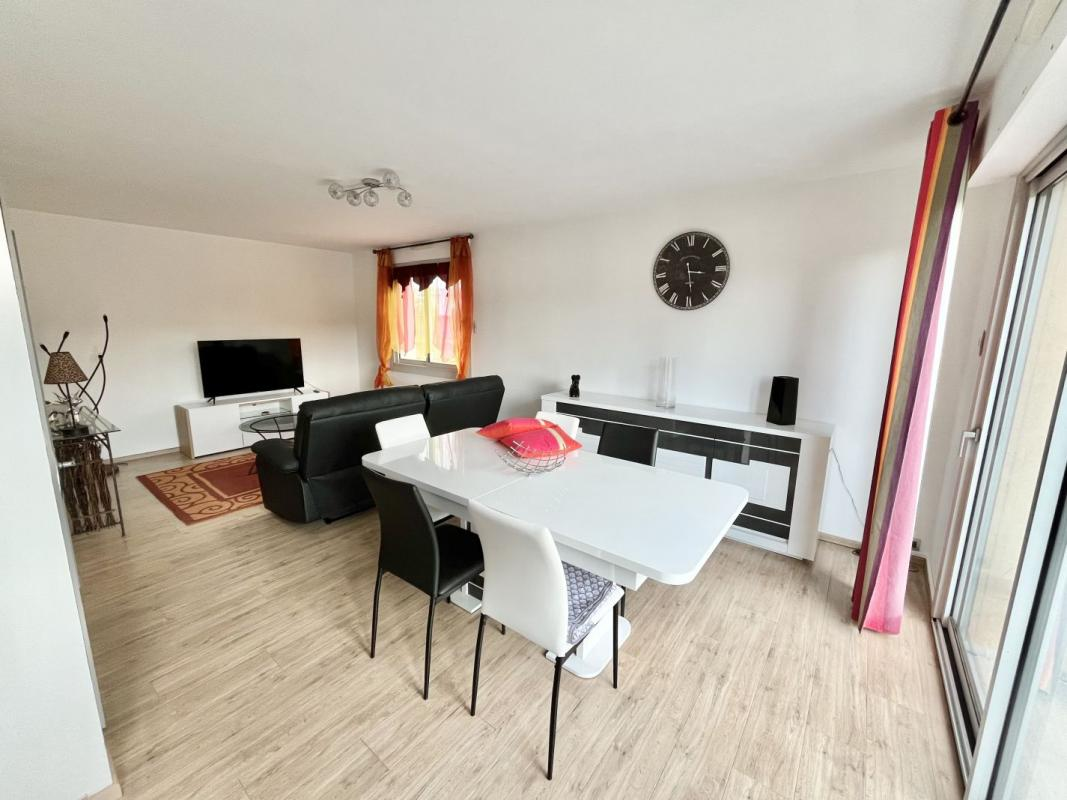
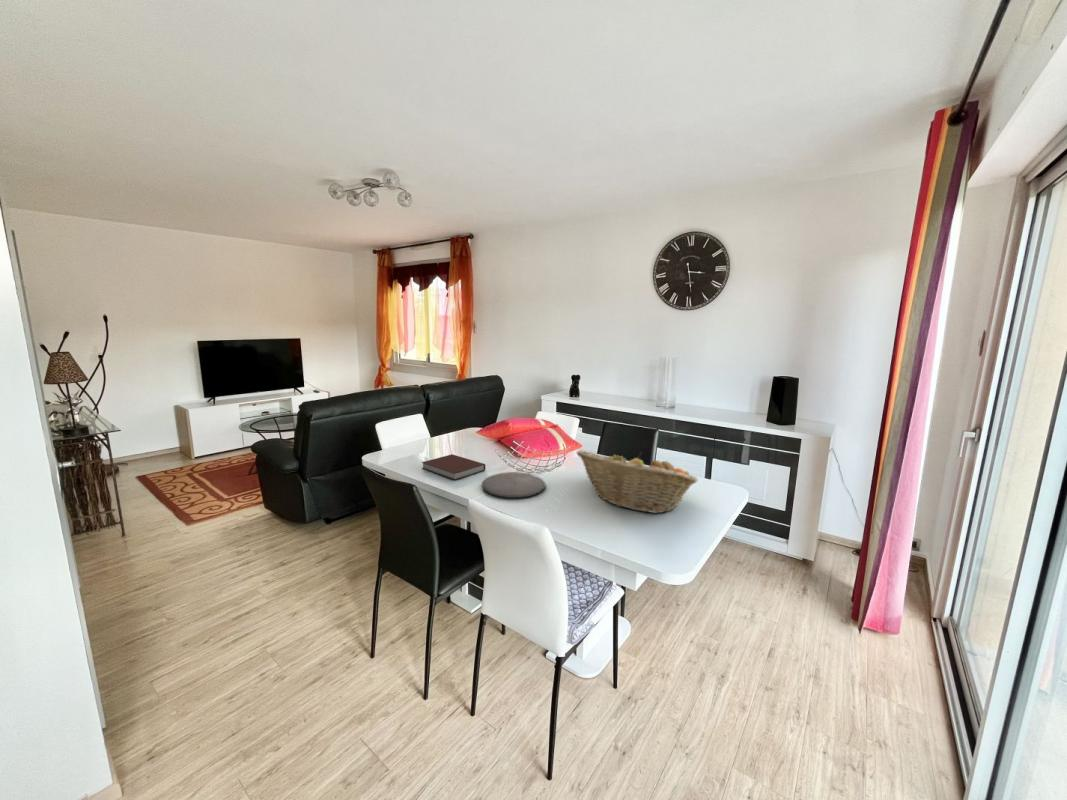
+ notebook [421,453,486,481]
+ plate [481,471,546,499]
+ fruit basket [576,449,699,514]
